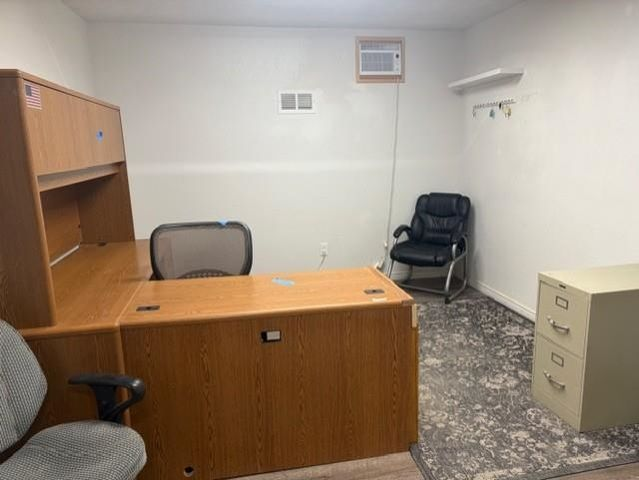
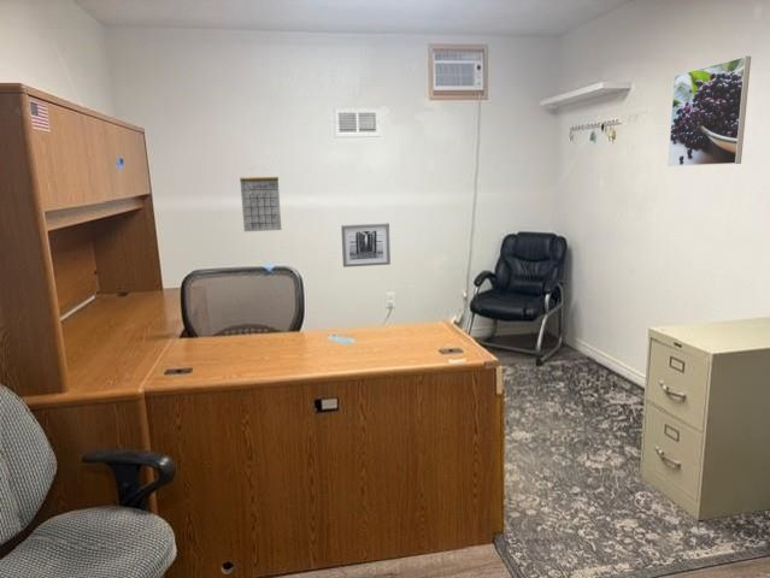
+ wall art [340,223,392,269]
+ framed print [666,55,752,167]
+ calendar [239,166,282,232]
